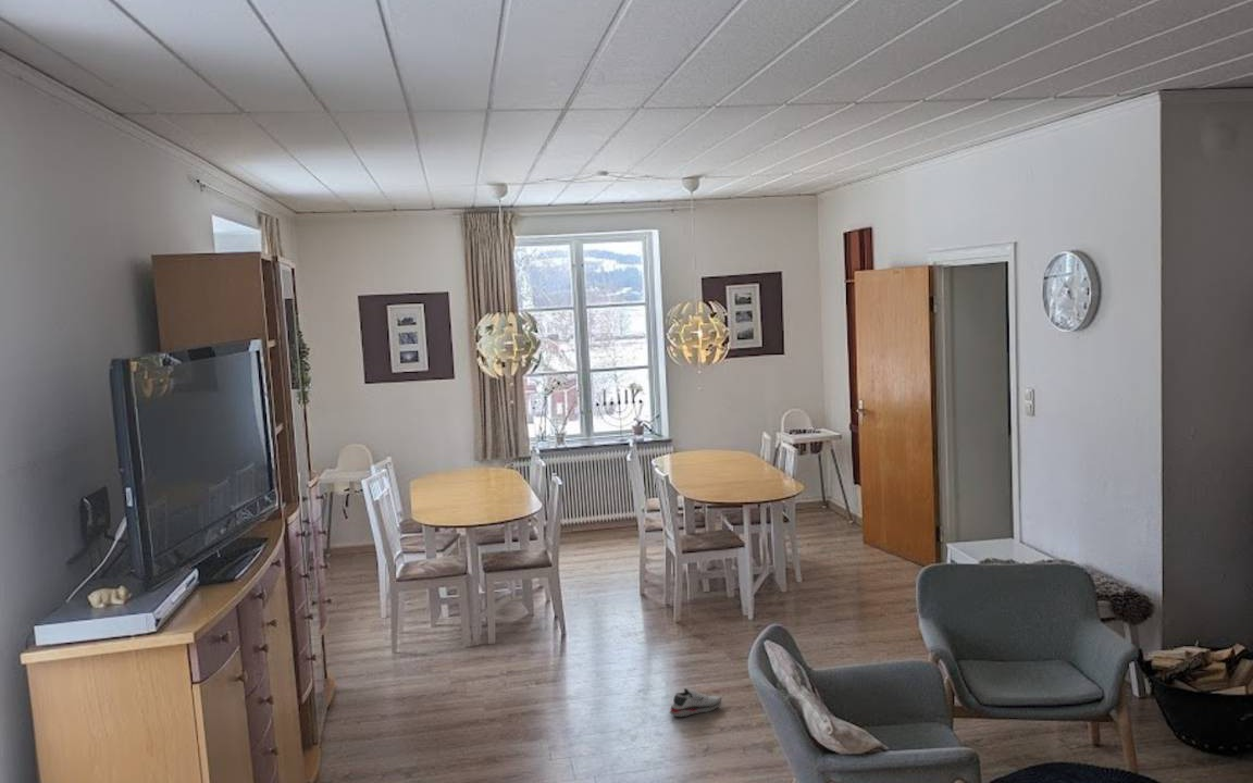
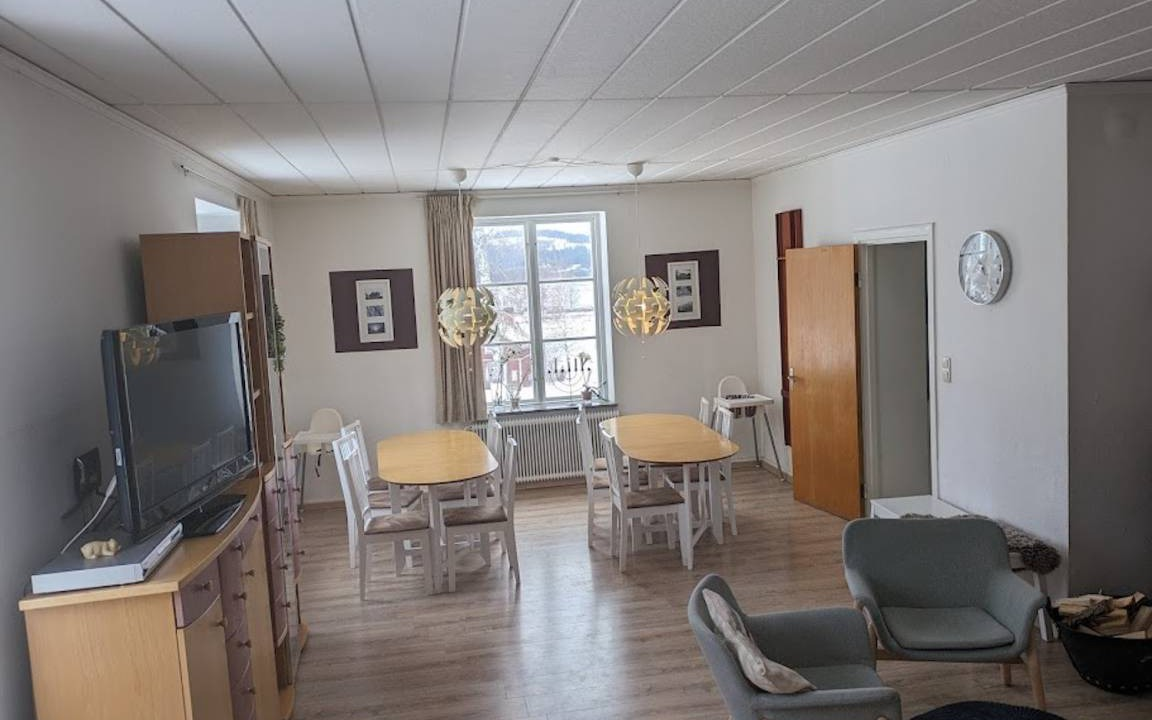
- shoe [669,687,722,718]
